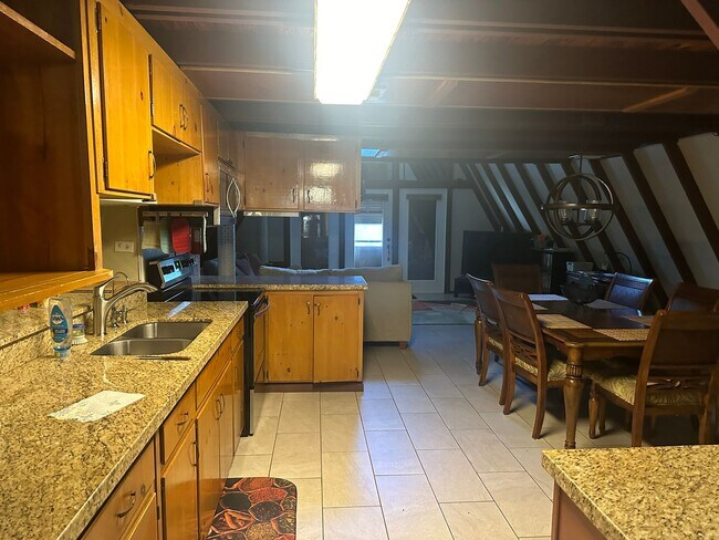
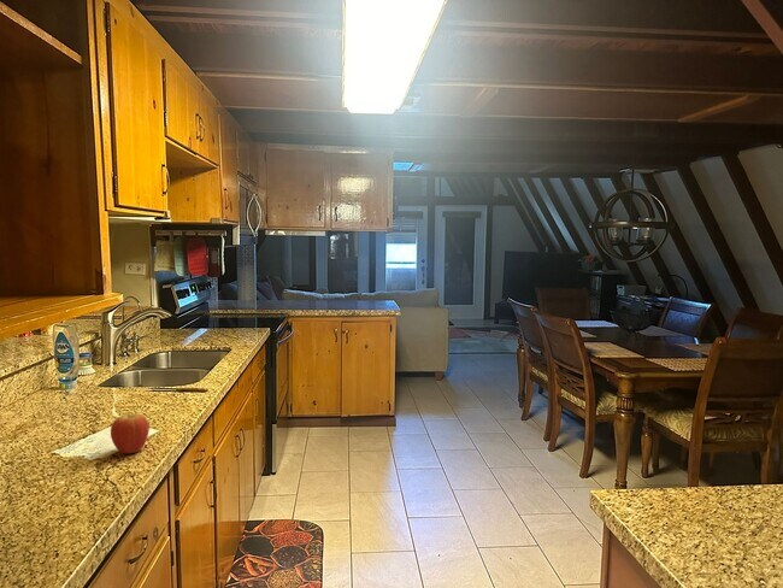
+ fruit [110,411,151,454]
